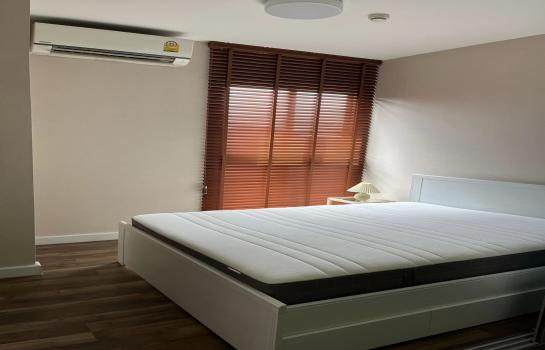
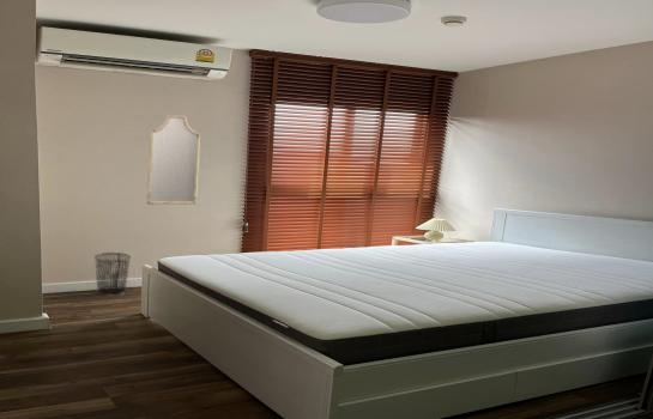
+ home mirror [146,113,201,206]
+ waste bin [93,251,132,297]
